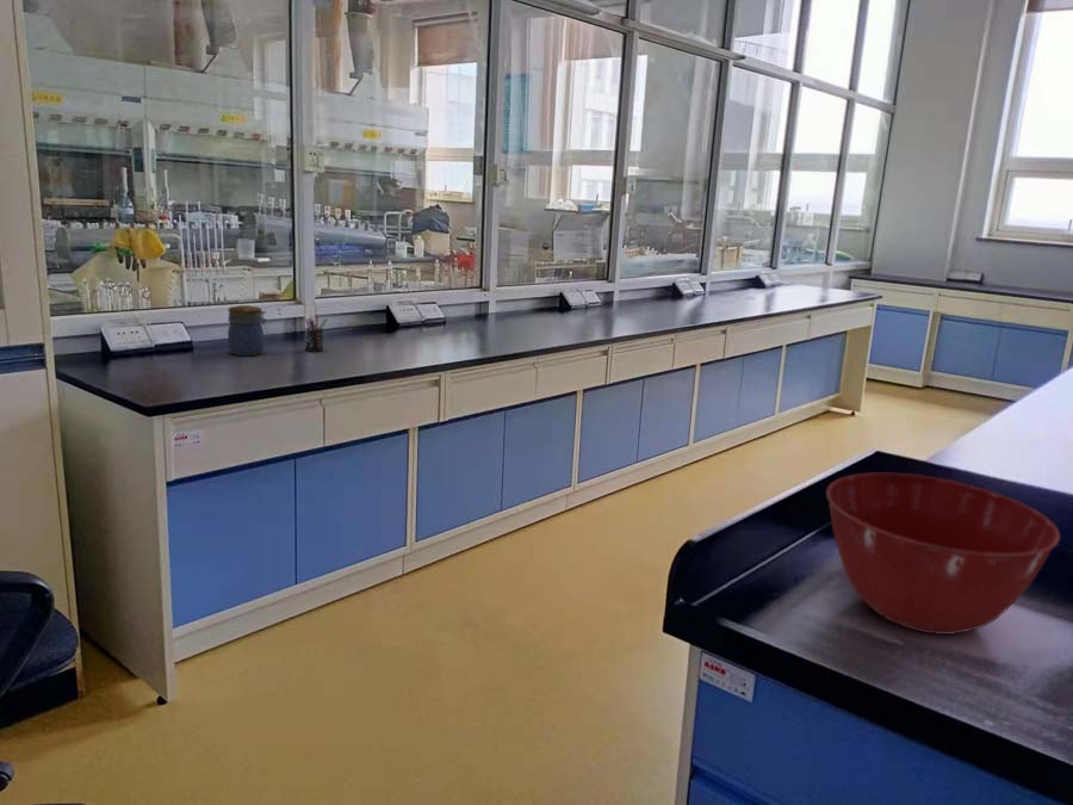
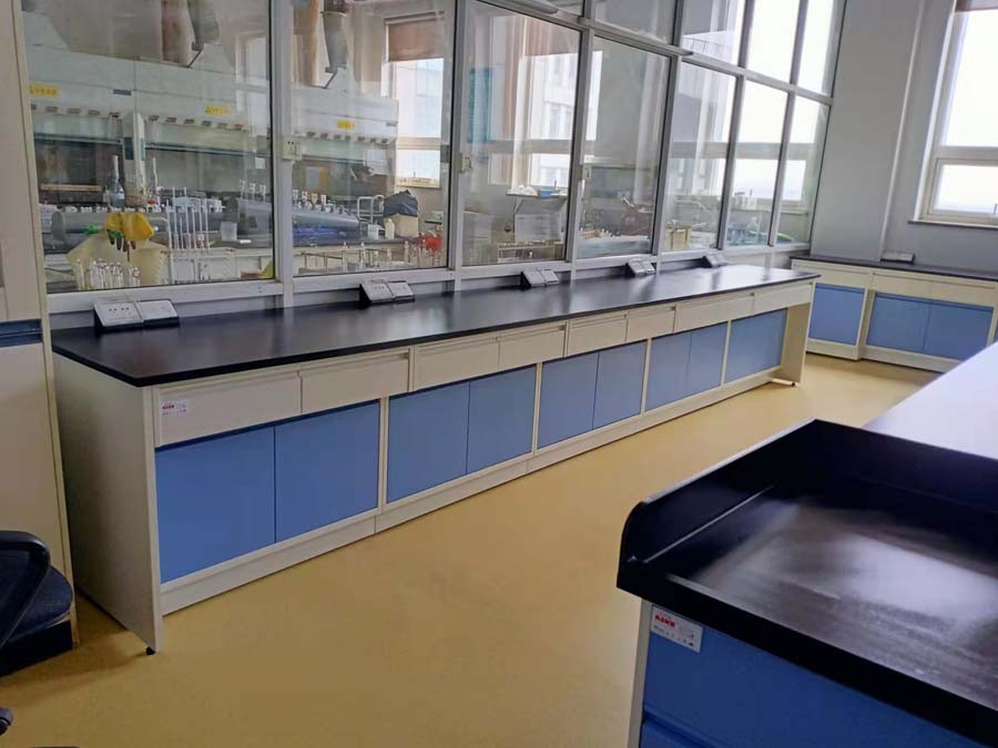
- pen holder [304,314,329,353]
- jar [227,304,268,357]
- mixing bowl [825,471,1061,636]
